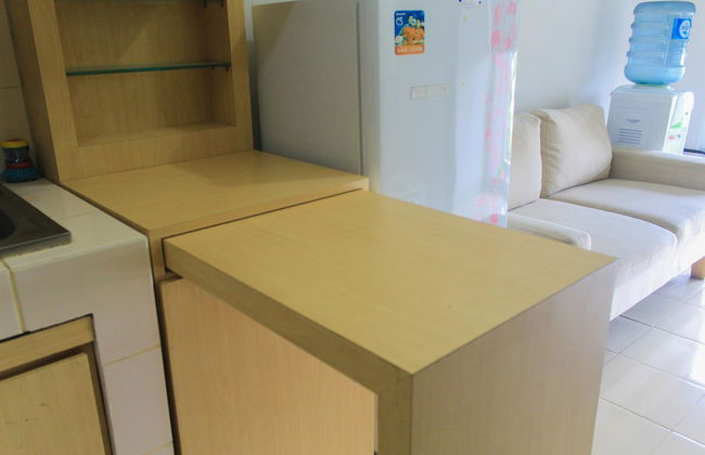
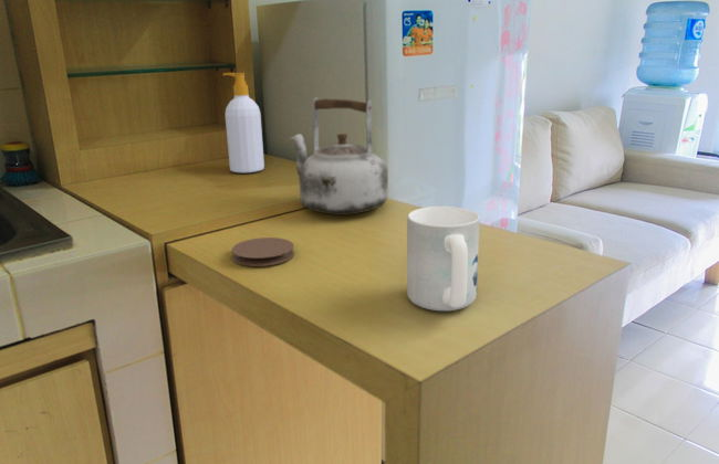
+ kettle [289,96,389,217]
+ coaster [230,236,295,267]
+ mug [406,205,480,312]
+ soap bottle [221,72,265,173]
